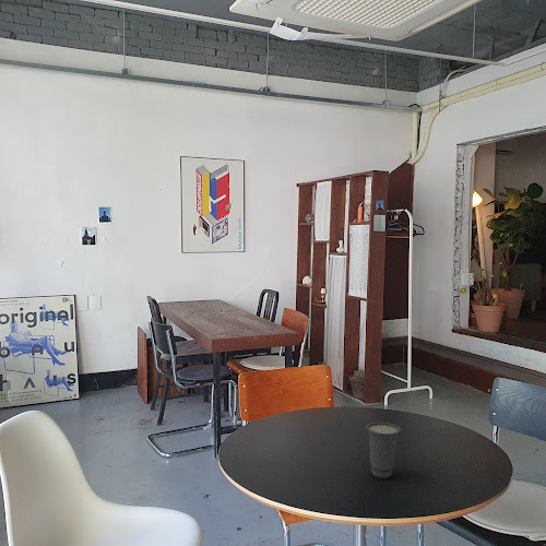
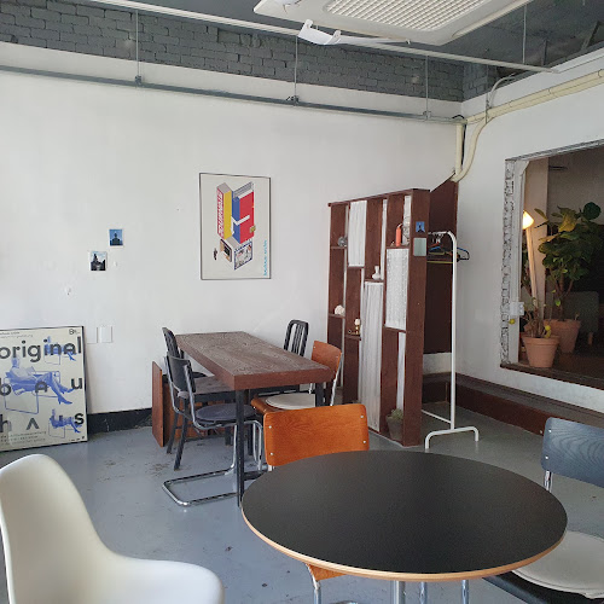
- cup [365,420,402,479]
